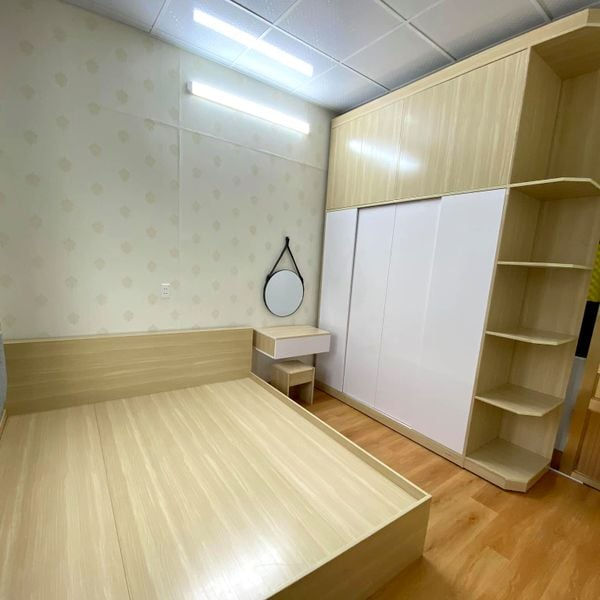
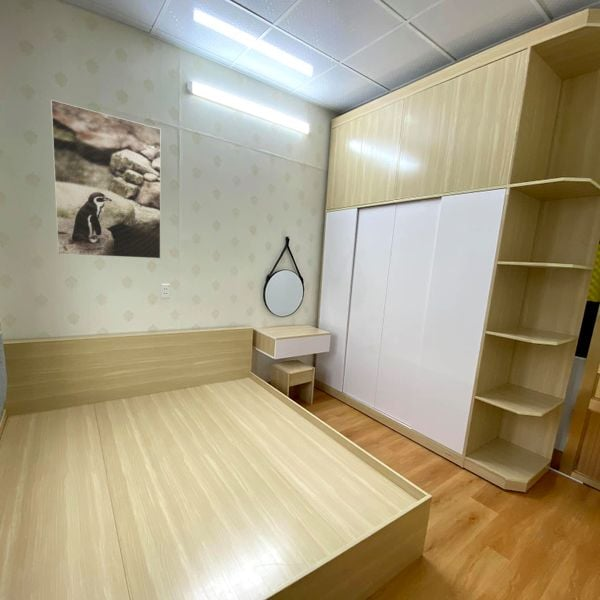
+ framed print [50,99,162,260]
